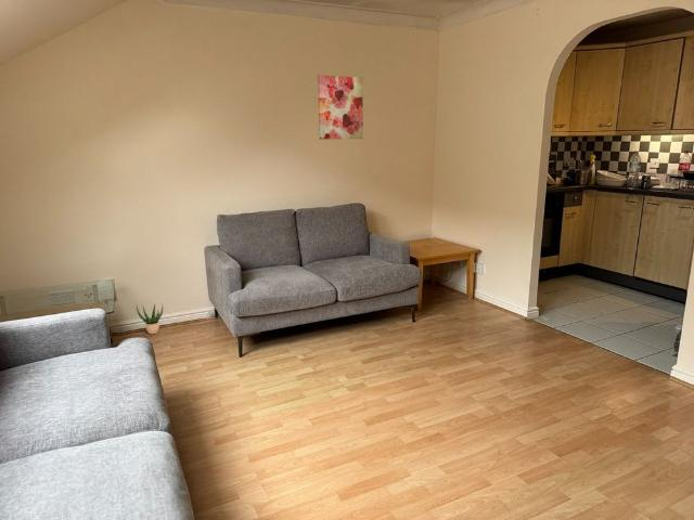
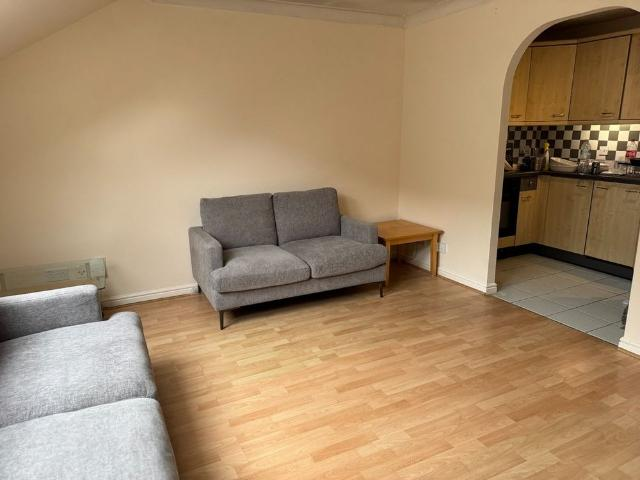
- potted plant [136,302,164,335]
- wall art [317,74,364,140]
